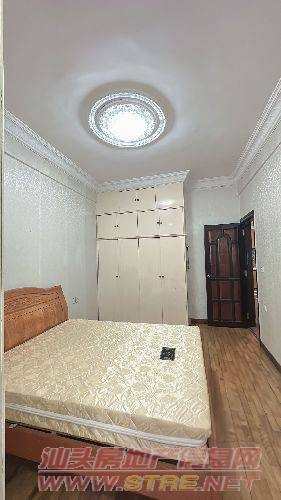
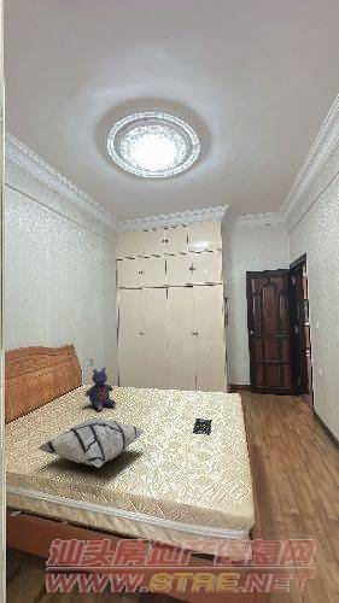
+ teddy bear [83,367,117,411]
+ decorative pillow [36,416,146,469]
